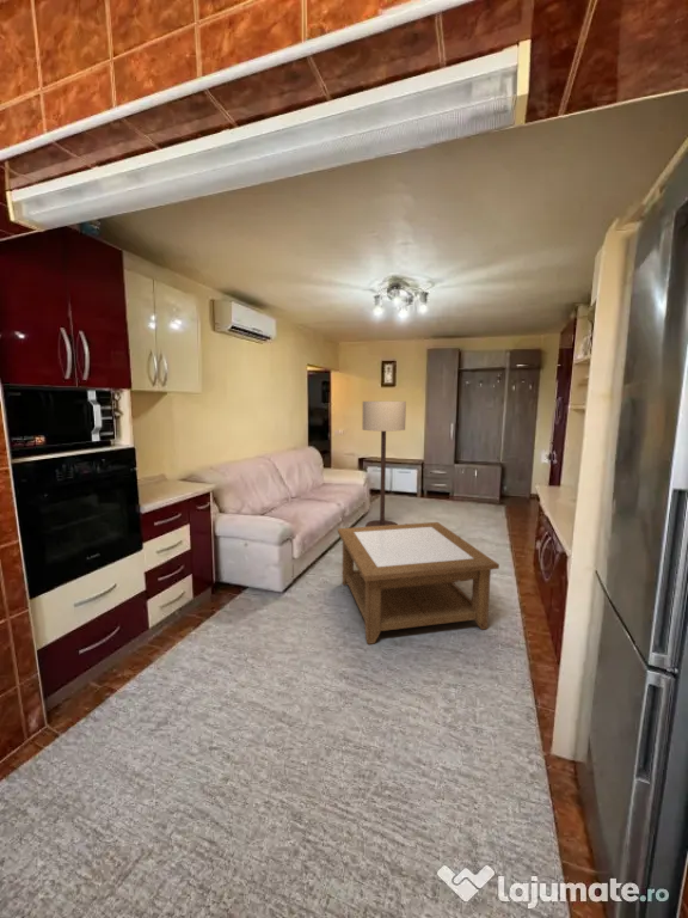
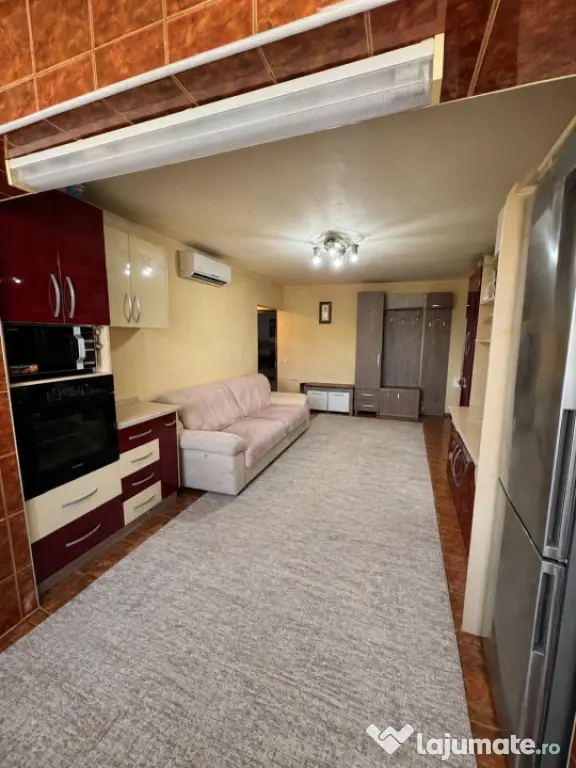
- coffee table [337,521,500,645]
- floor lamp [362,400,407,527]
